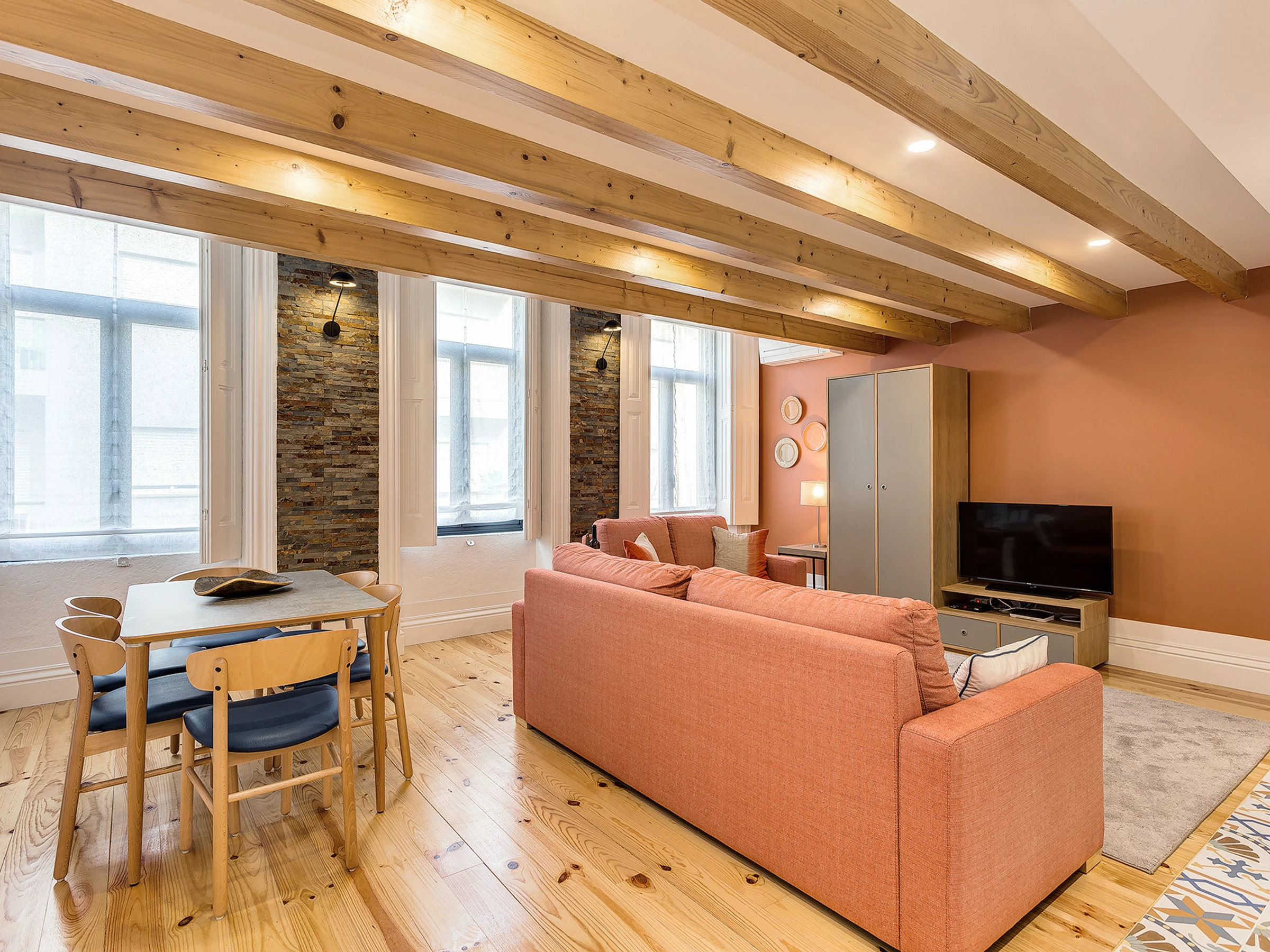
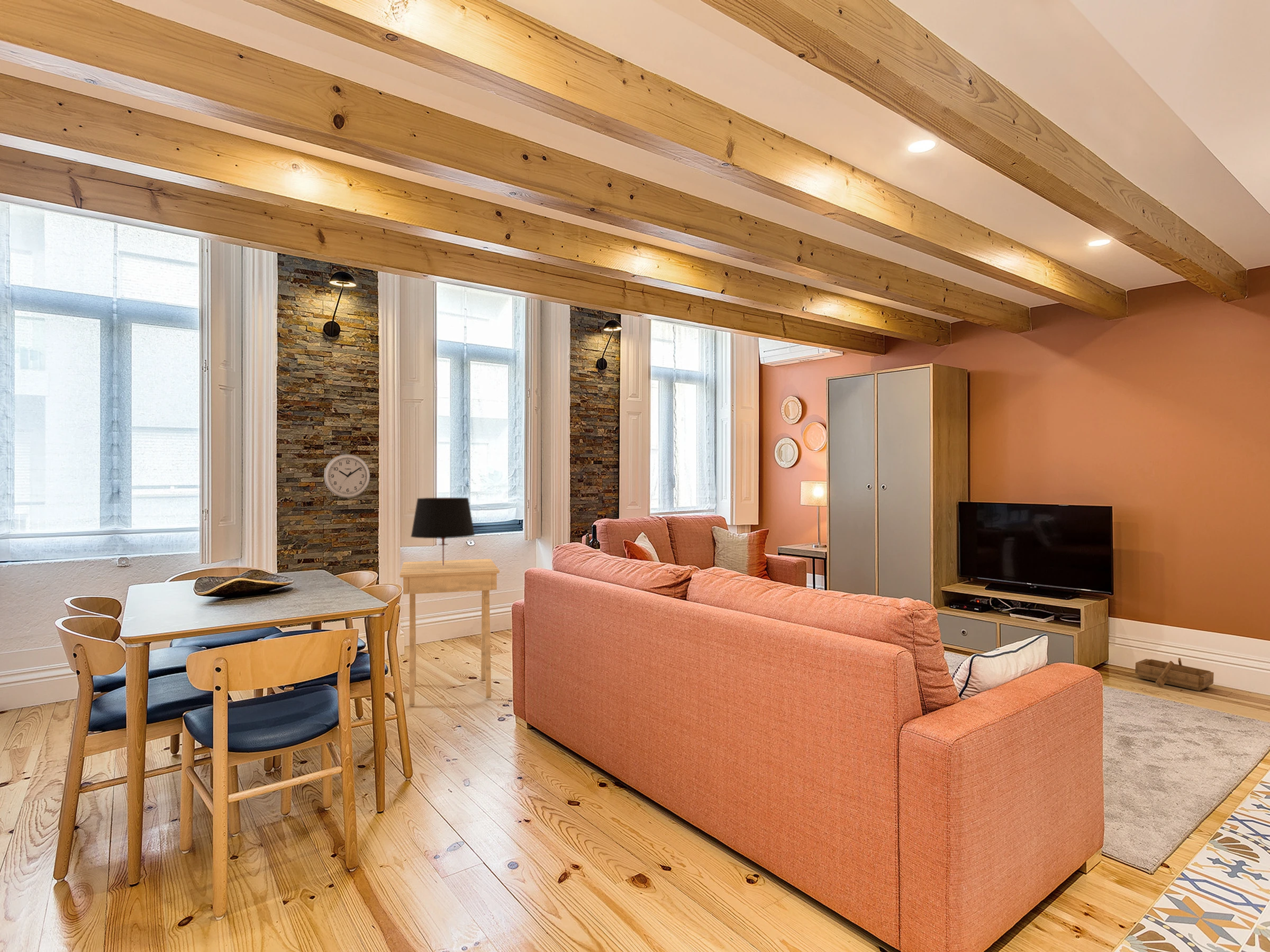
+ wooden boat [1135,657,1214,691]
+ table lamp [410,497,476,566]
+ side table [399,559,500,706]
+ wall clock [323,454,370,498]
